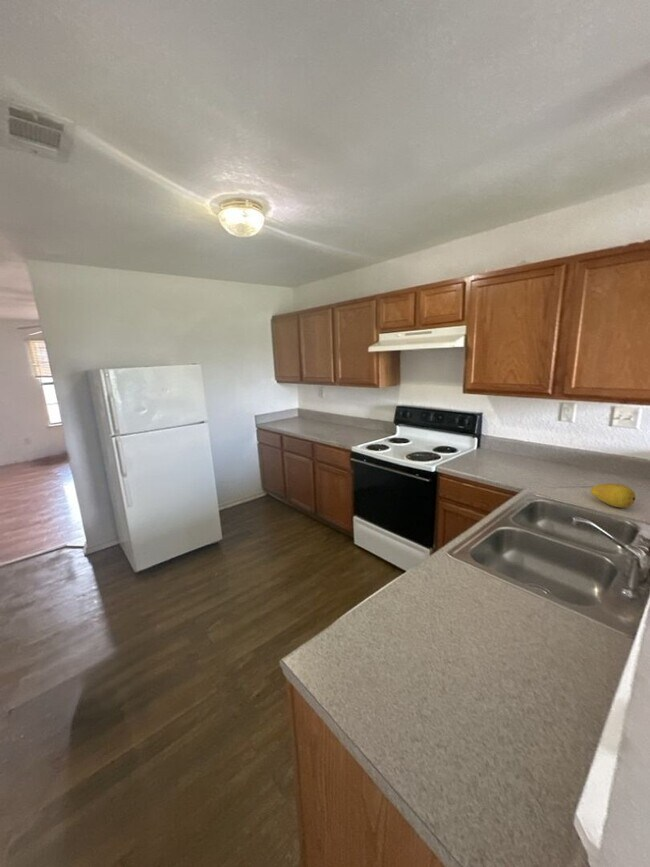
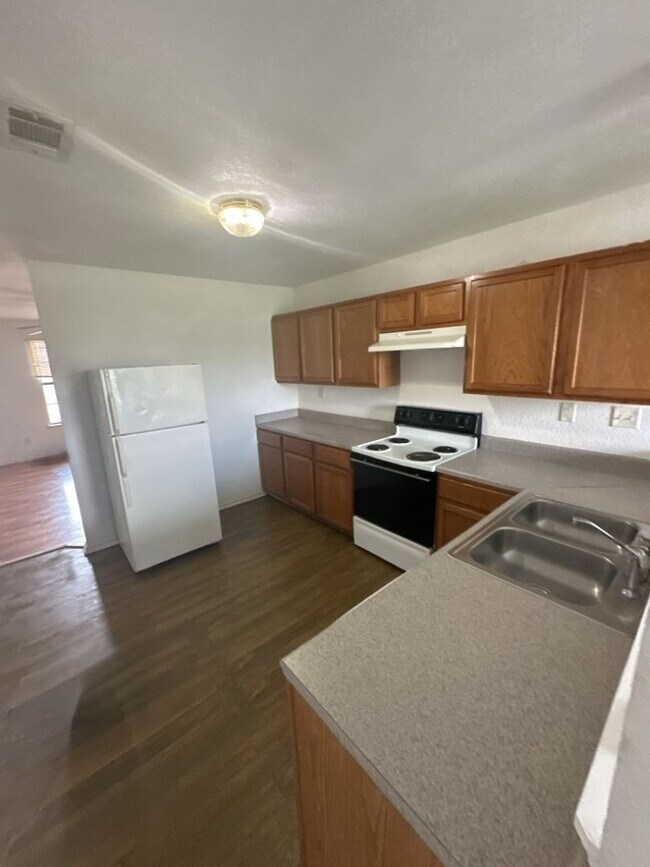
- fruit [589,483,637,509]
